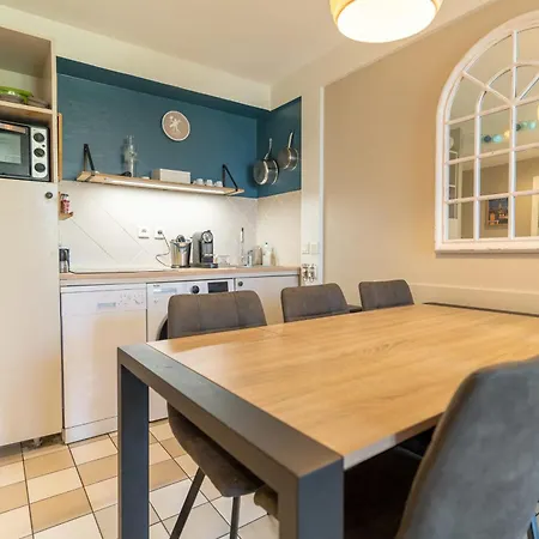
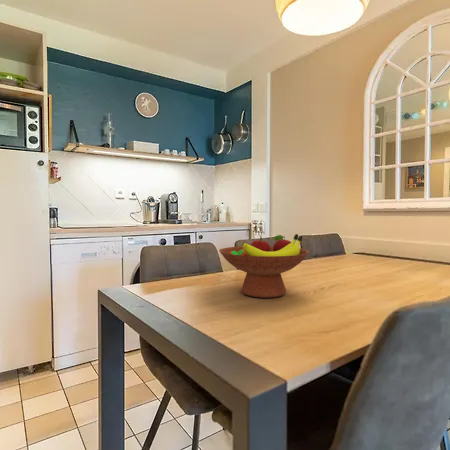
+ fruit bowl [218,233,311,299]
